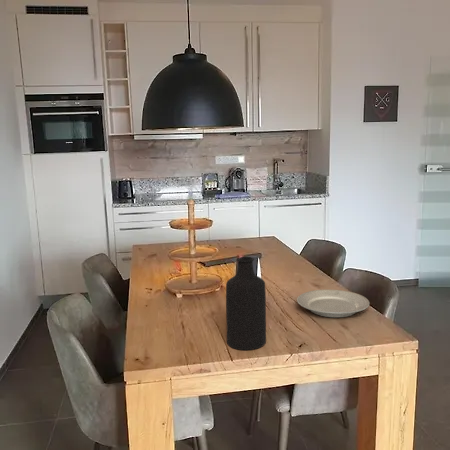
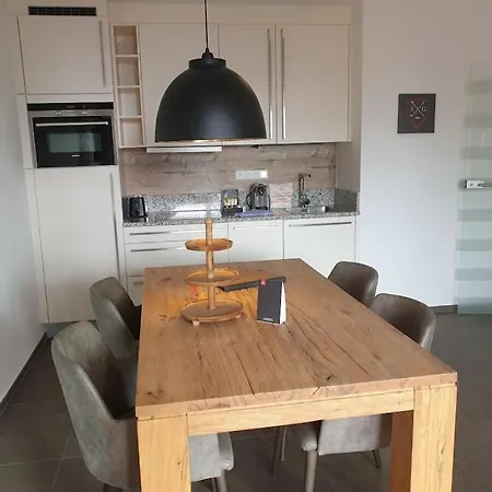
- plate [296,289,370,318]
- bottle [225,256,267,351]
